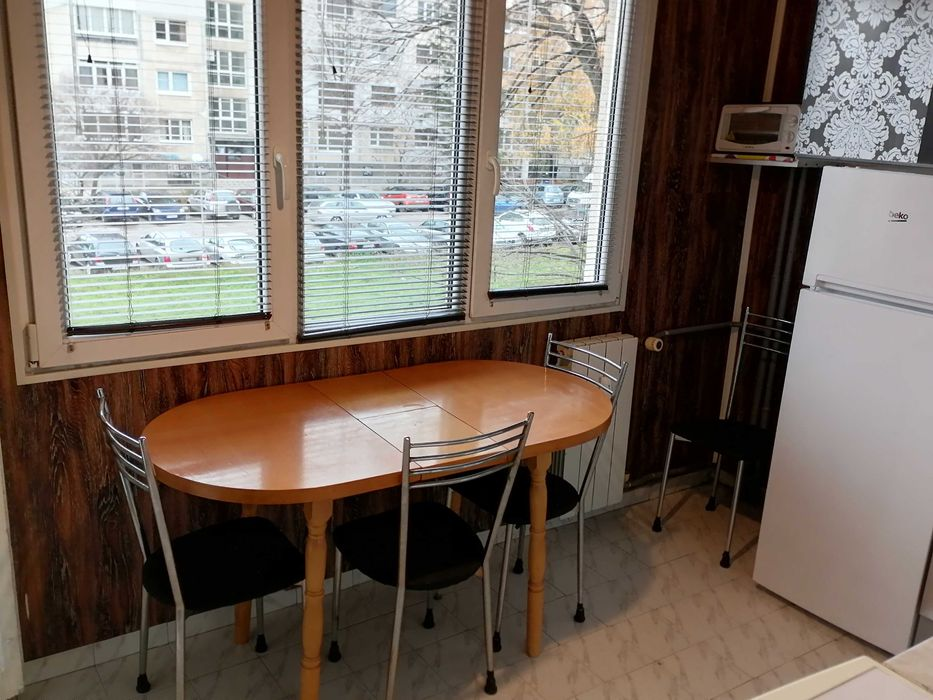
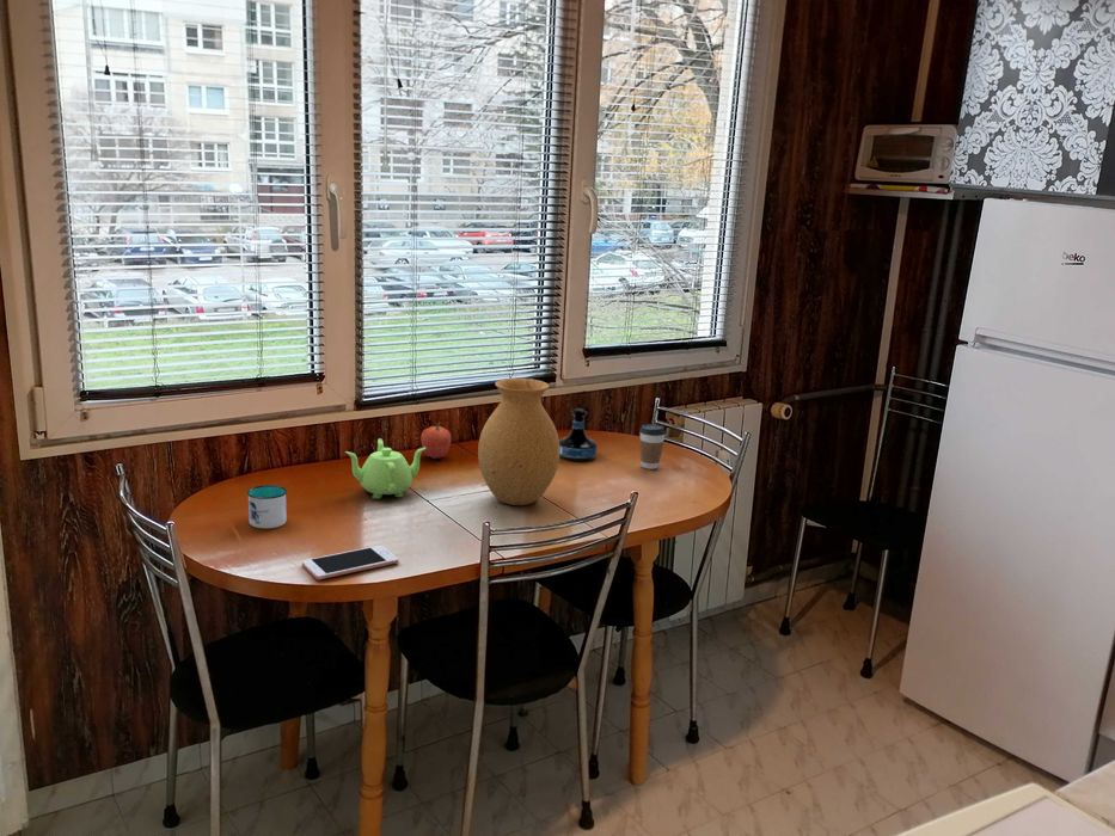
+ mug [246,484,288,530]
+ coffee cup [638,423,667,471]
+ apple [419,420,452,460]
+ tequila bottle [559,407,599,463]
+ cell phone [301,545,400,580]
+ vase [477,377,560,506]
+ teapot [344,437,425,500]
